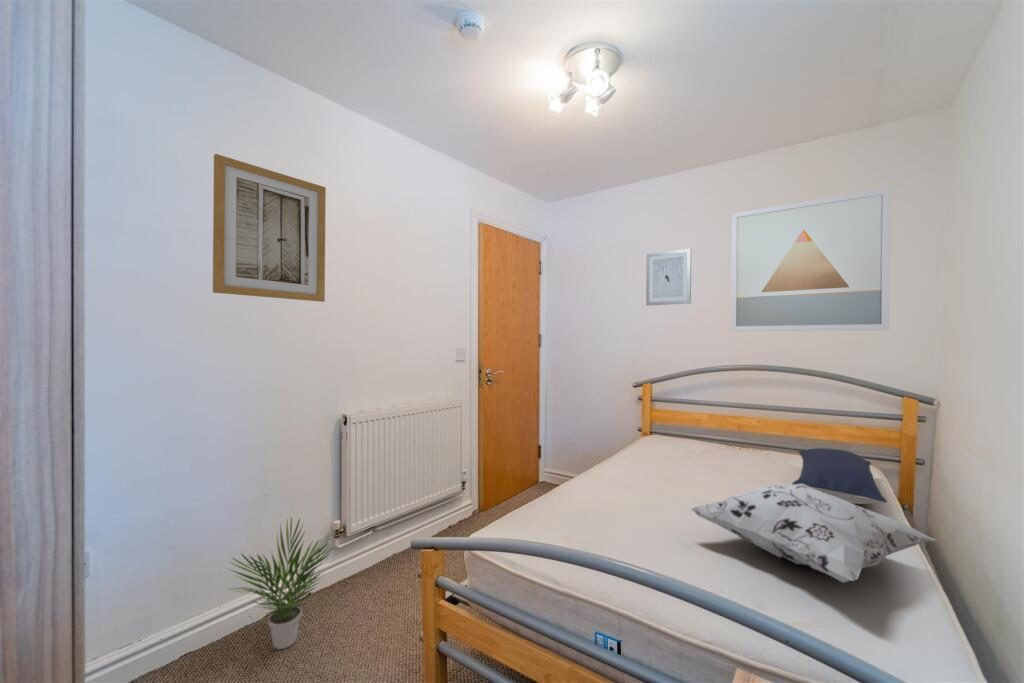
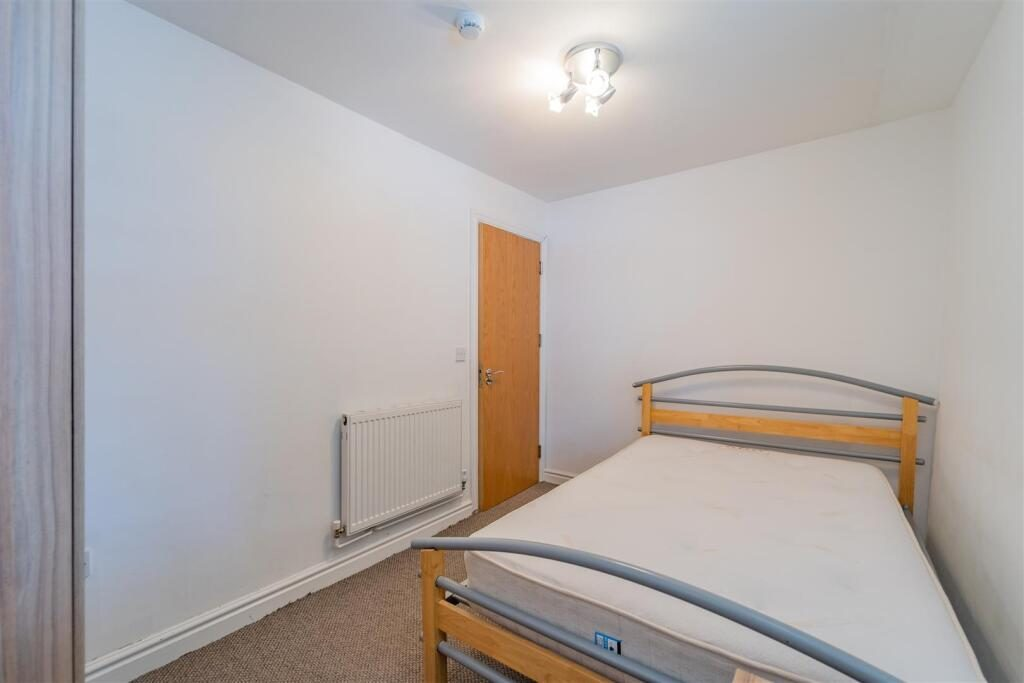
- wall art [212,153,327,303]
- wall art [645,248,692,307]
- potted plant [227,516,335,650]
- decorative pillow [688,484,937,584]
- pillow [791,447,888,505]
- wall art [730,187,891,332]
